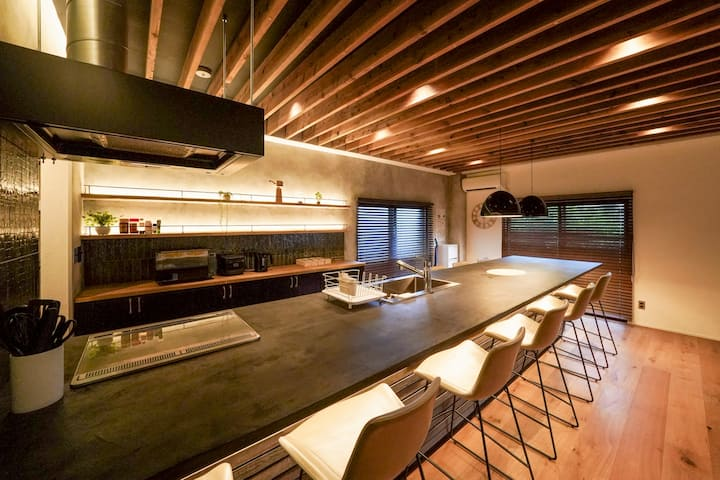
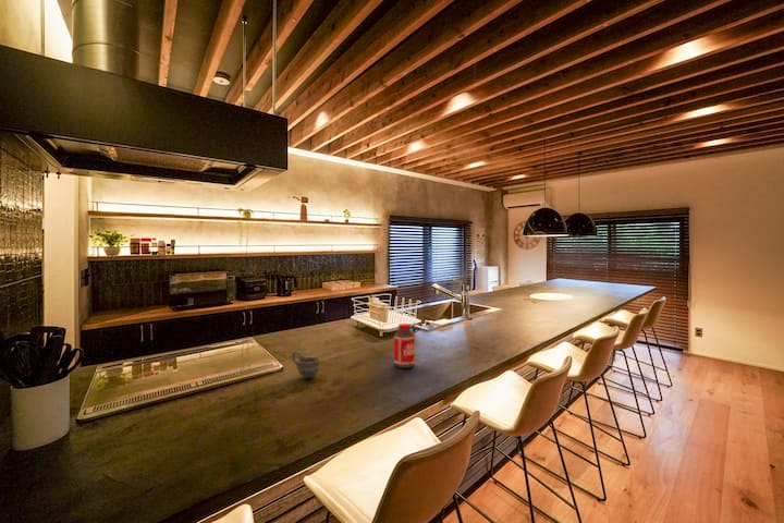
+ bottle [393,323,416,369]
+ cup [290,350,322,379]
